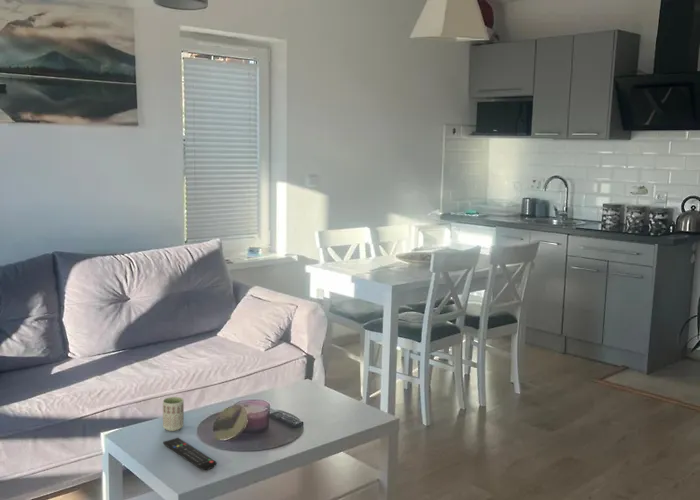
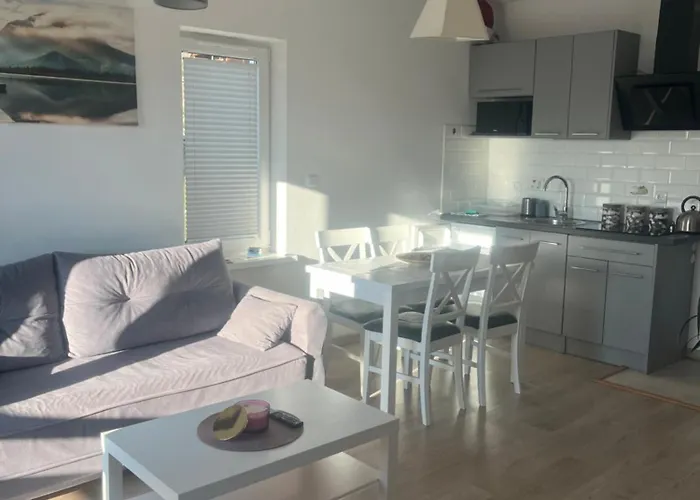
- remote control [162,437,217,471]
- cup [162,396,185,432]
